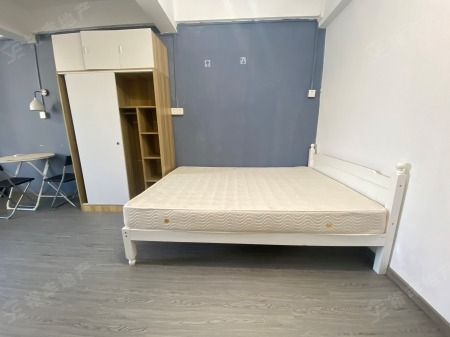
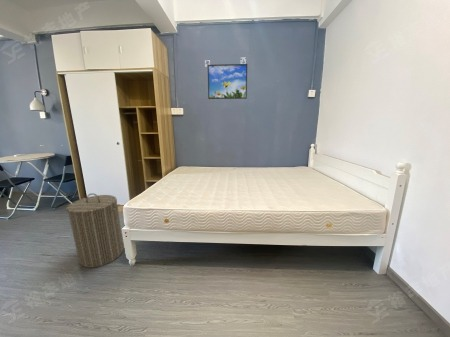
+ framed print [207,63,248,100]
+ laundry hamper [65,192,125,269]
